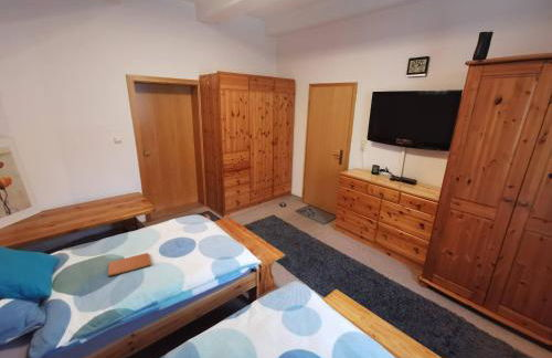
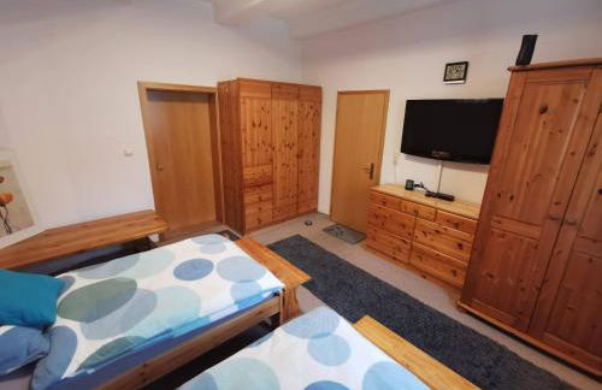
- book [107,252,152,278]
